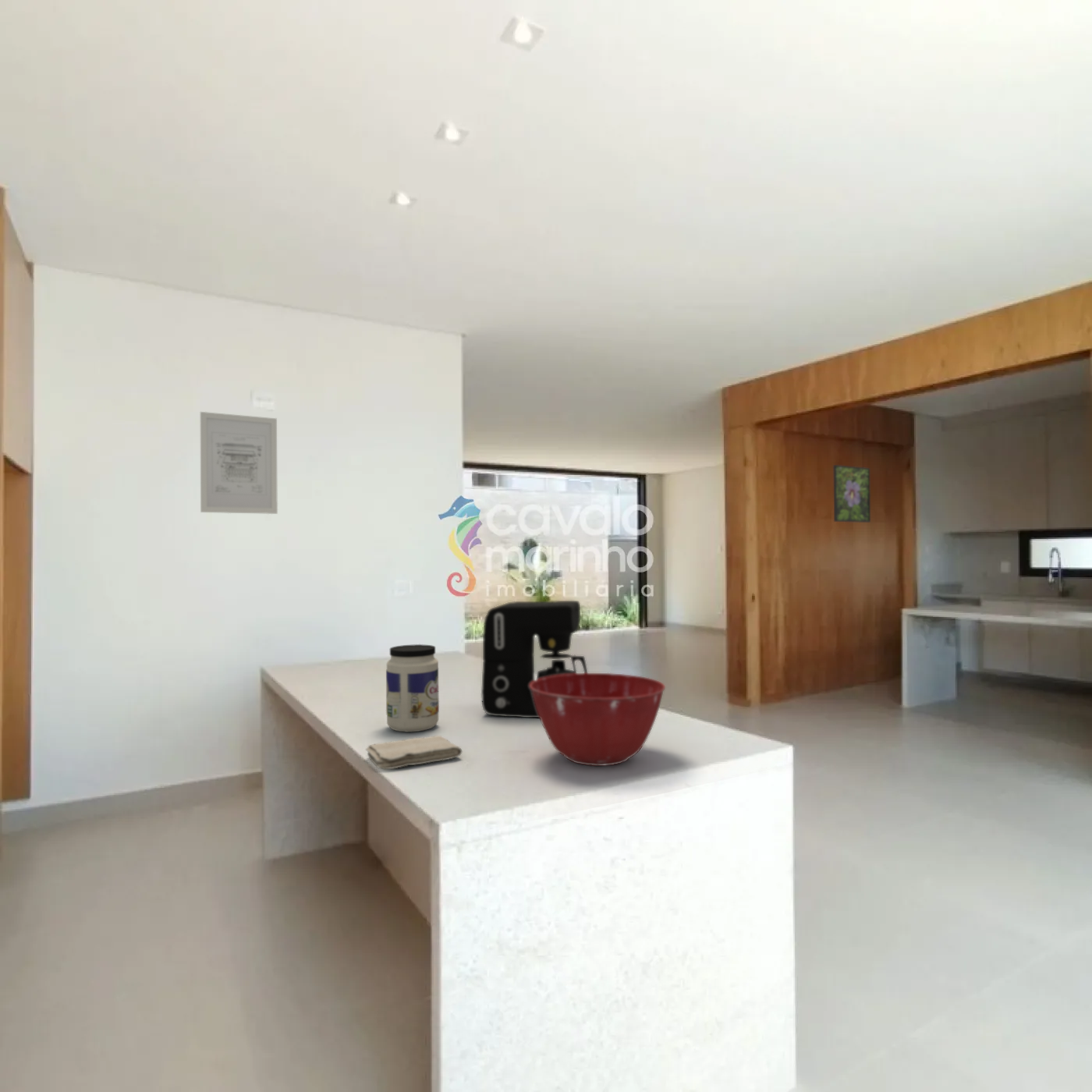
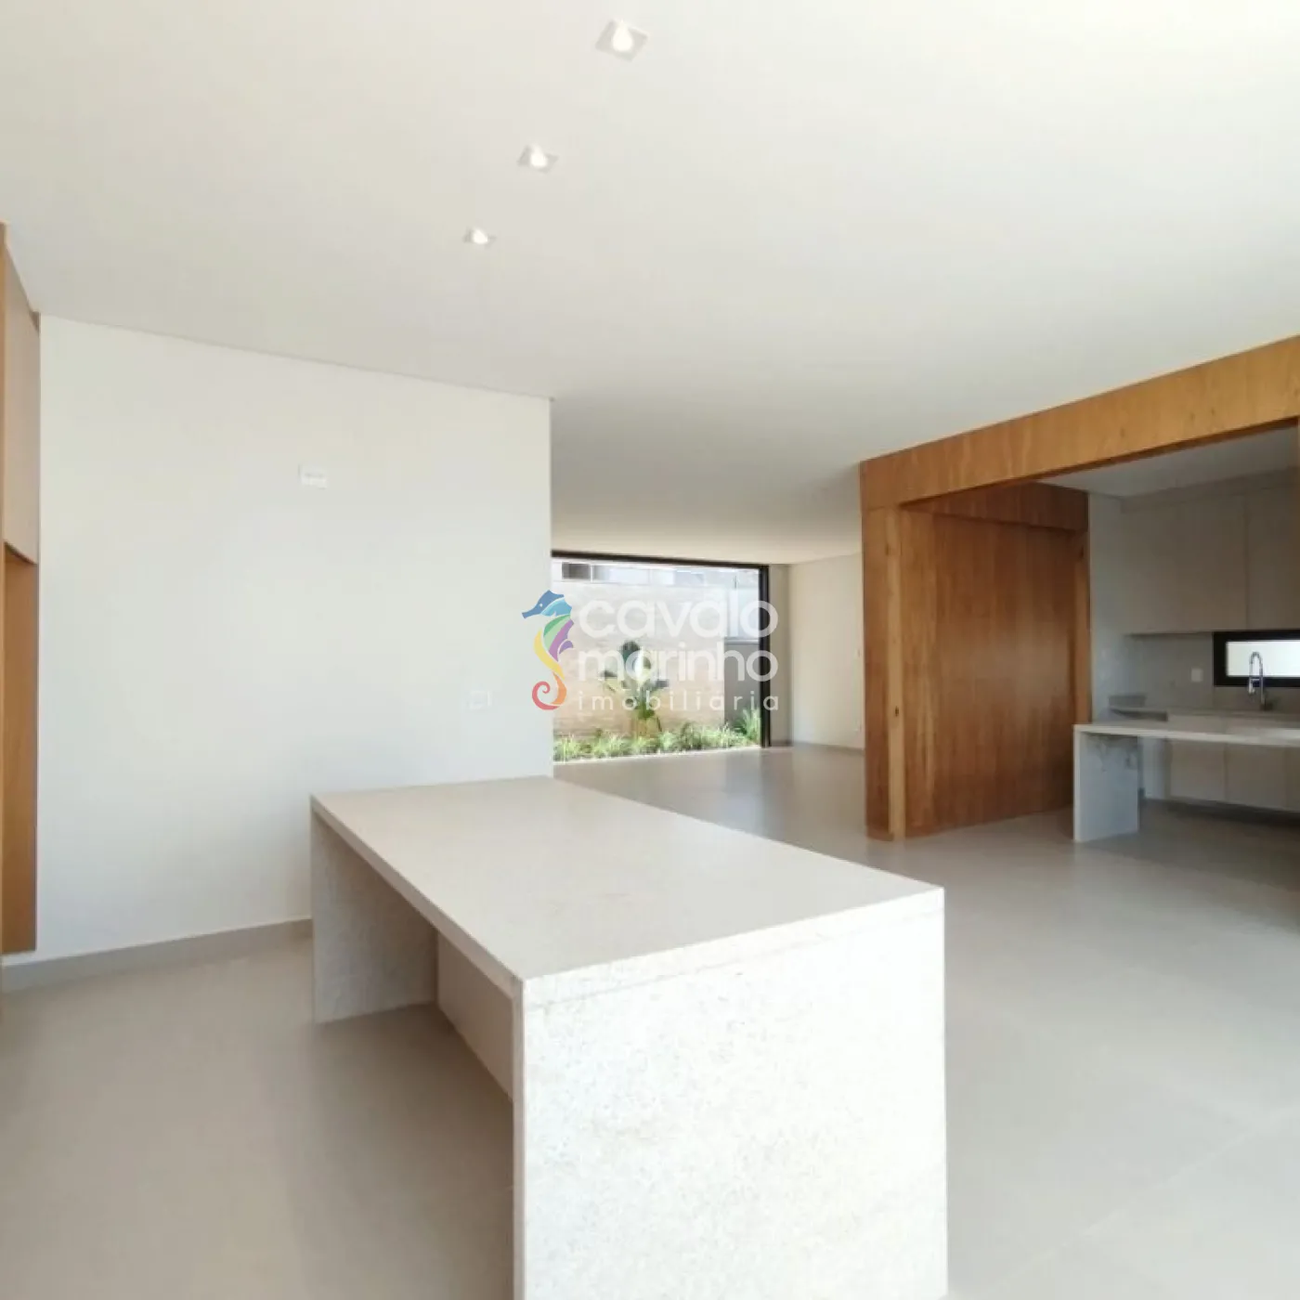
- mixing bowl [530,672,666,767]
- wall art [200,411,278,515]
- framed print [832,464,871,523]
- jar [385,644,440,732]
- coffee maker [480,600,588,718]
- washcloth [365,735,463,771]
